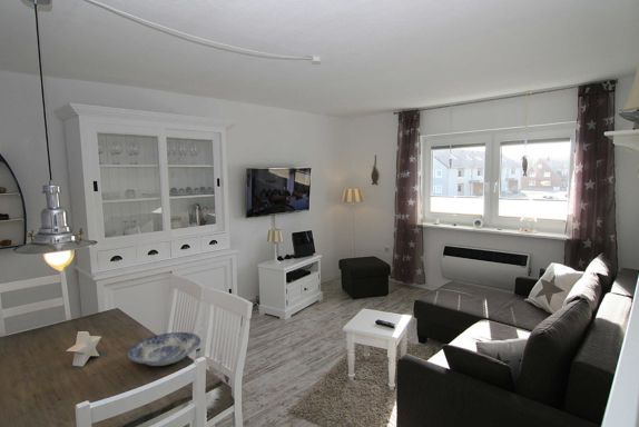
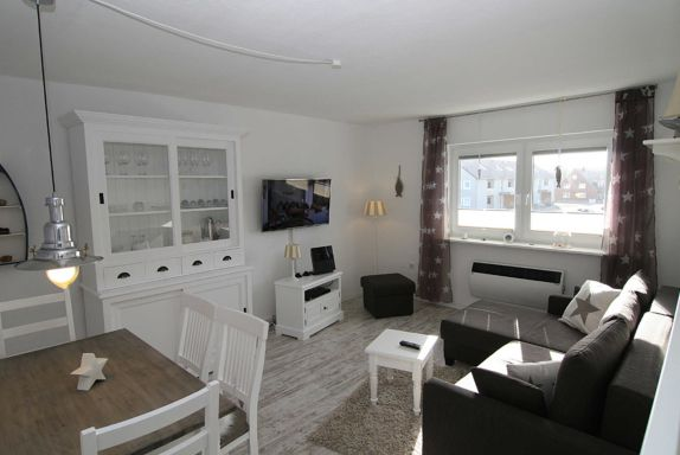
- plate [127,331,201,367]
